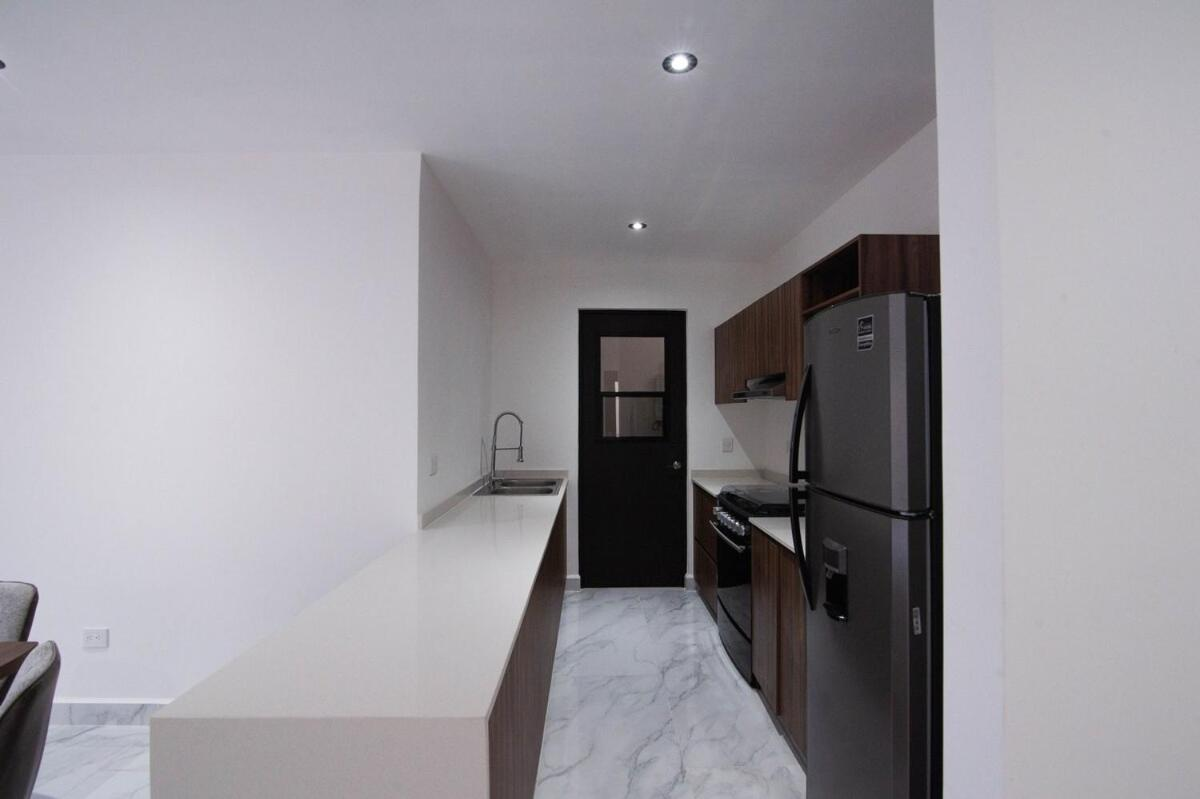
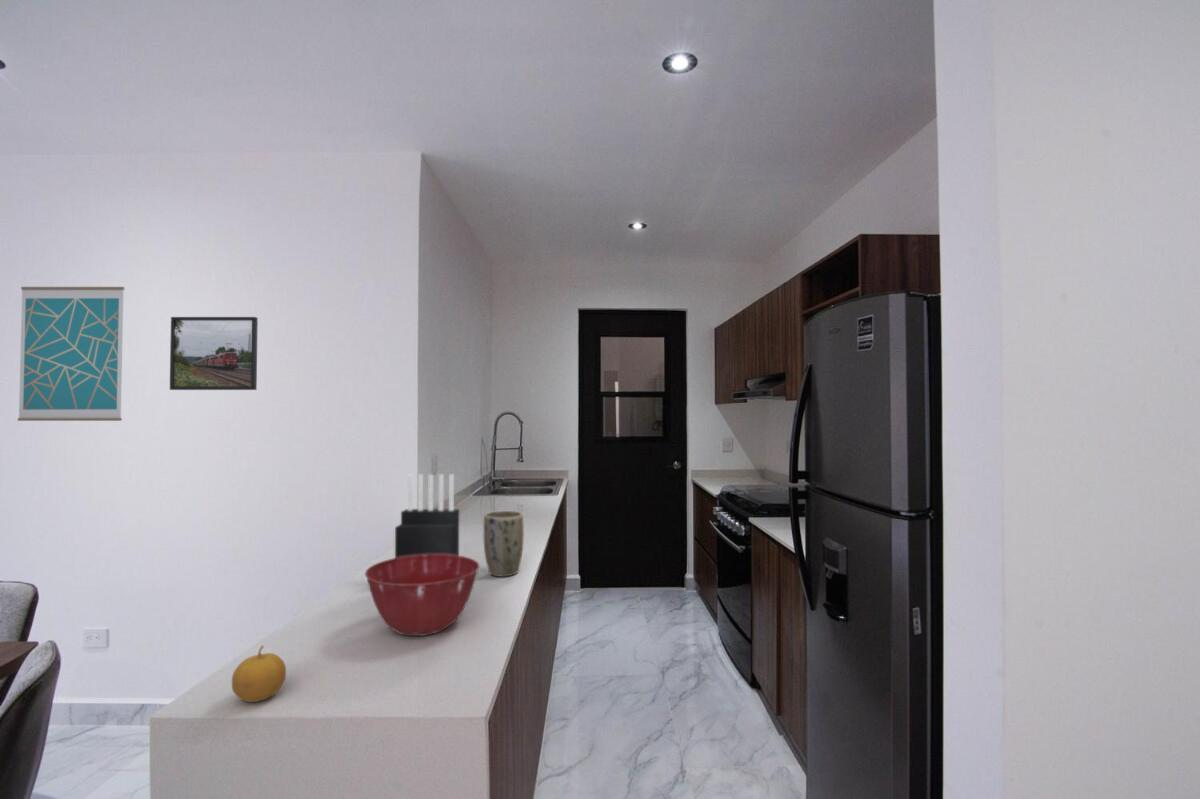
+ knife block [394,473,460,558]
+ wall art [17,286,125,422]
+ plant pot [483,510,525,578]
+ mixing bowl [364,554,480,637]
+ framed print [169,316,259,391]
+ fruit [231,644,287,703]
